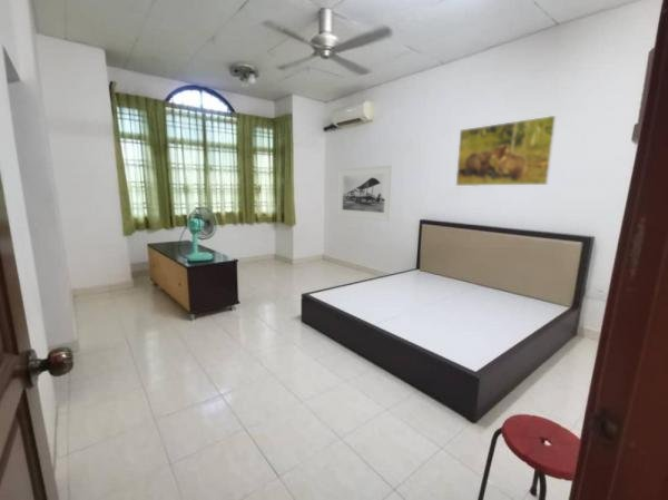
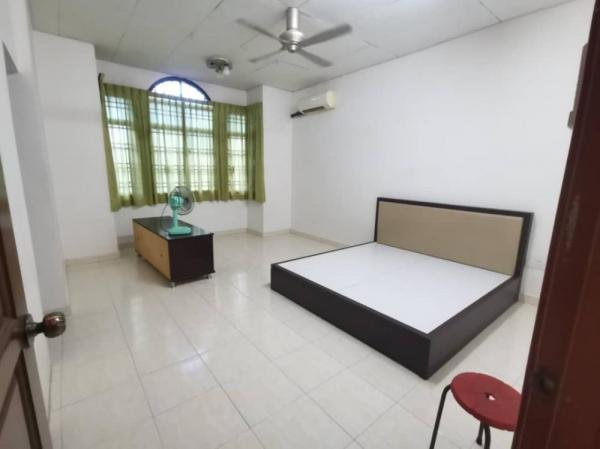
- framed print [336,164,394,222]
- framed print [455,115,558,187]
